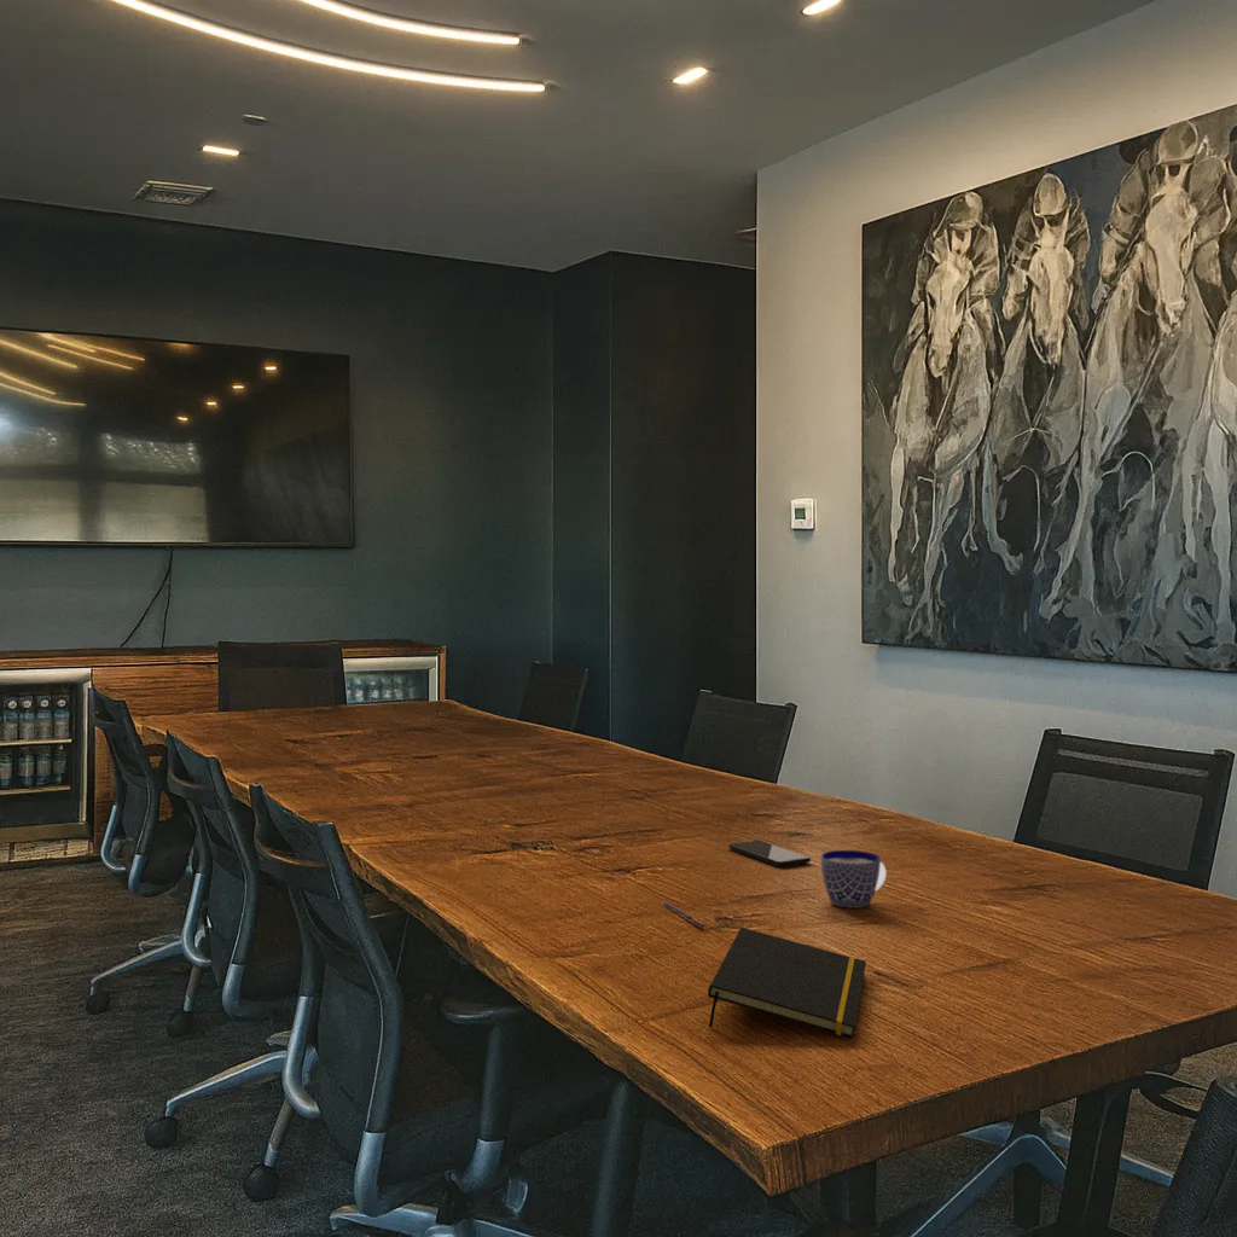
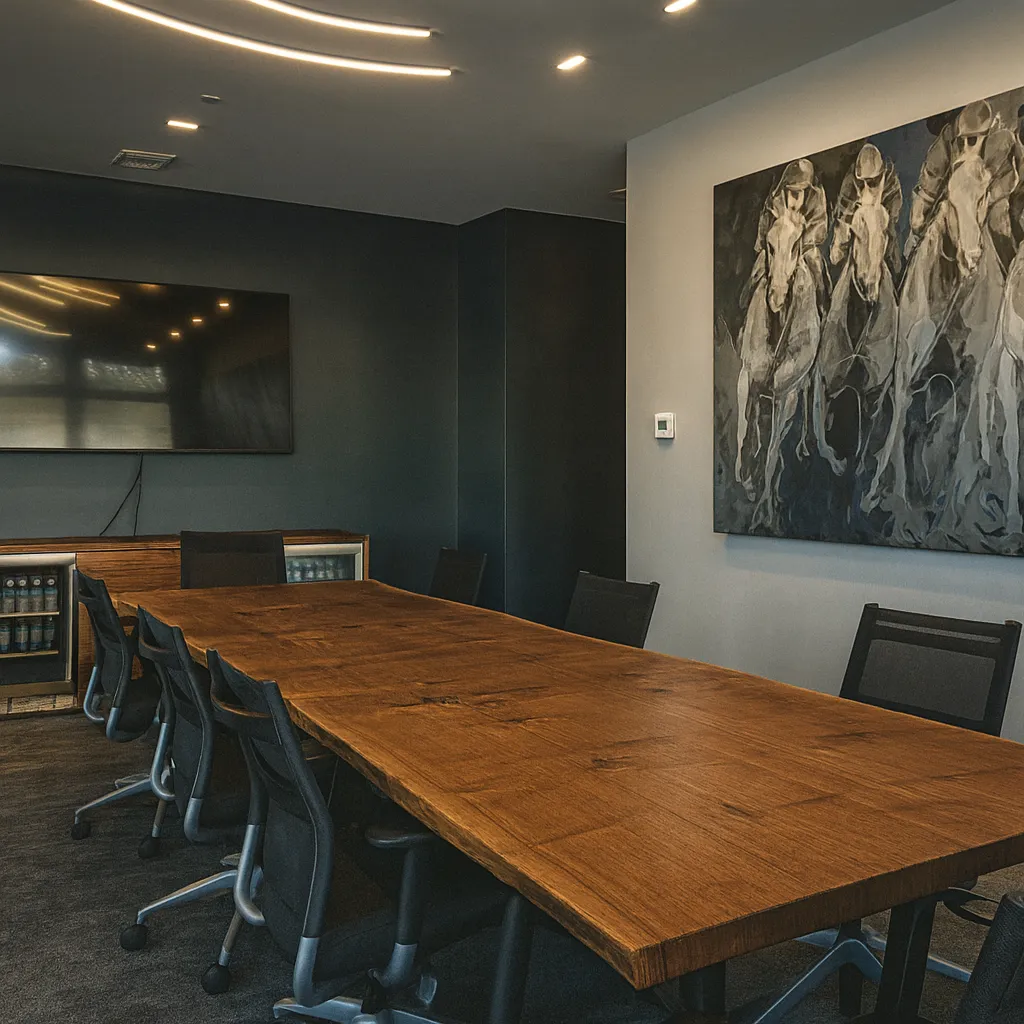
- smartphone [727,840,812,867]
- pen [662,900,707,929]
- notepad [707,927,867,1039]
- cup [820,849,887,910]
